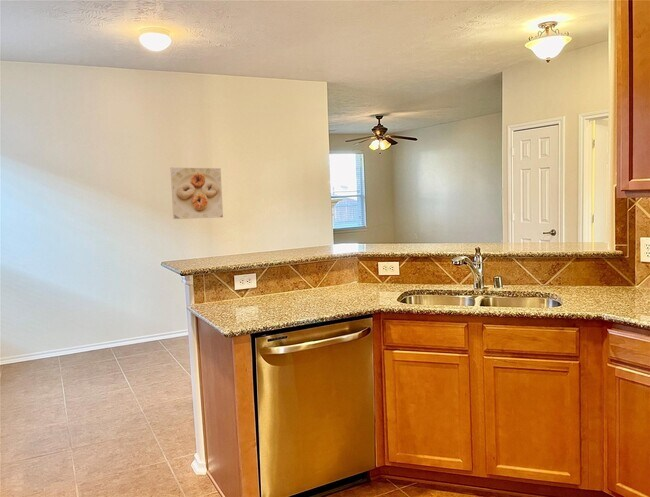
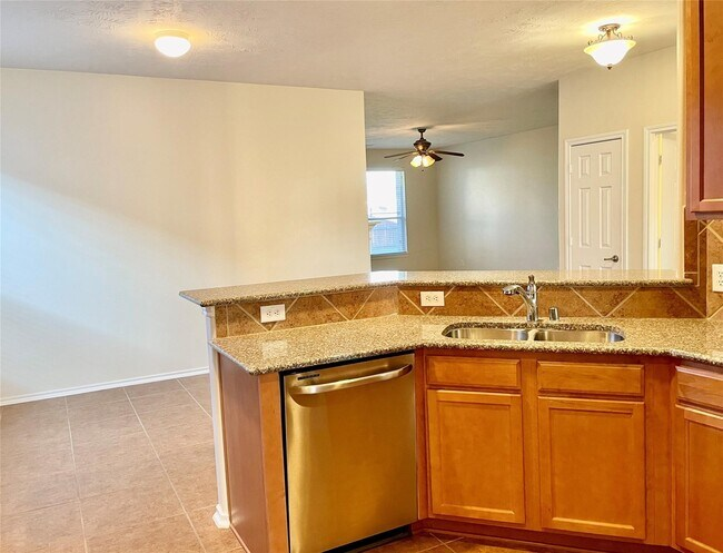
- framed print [170,167,224,220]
